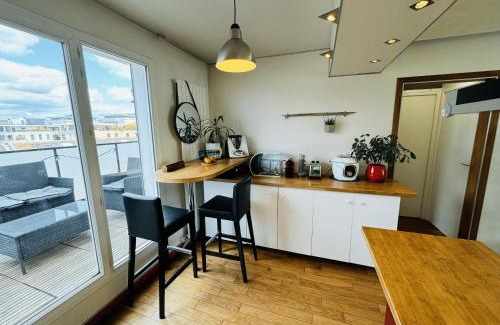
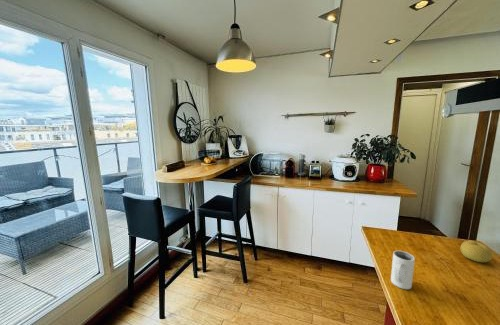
+ fruit [459,239,493,263]
+ mug [390,250,416,290]
